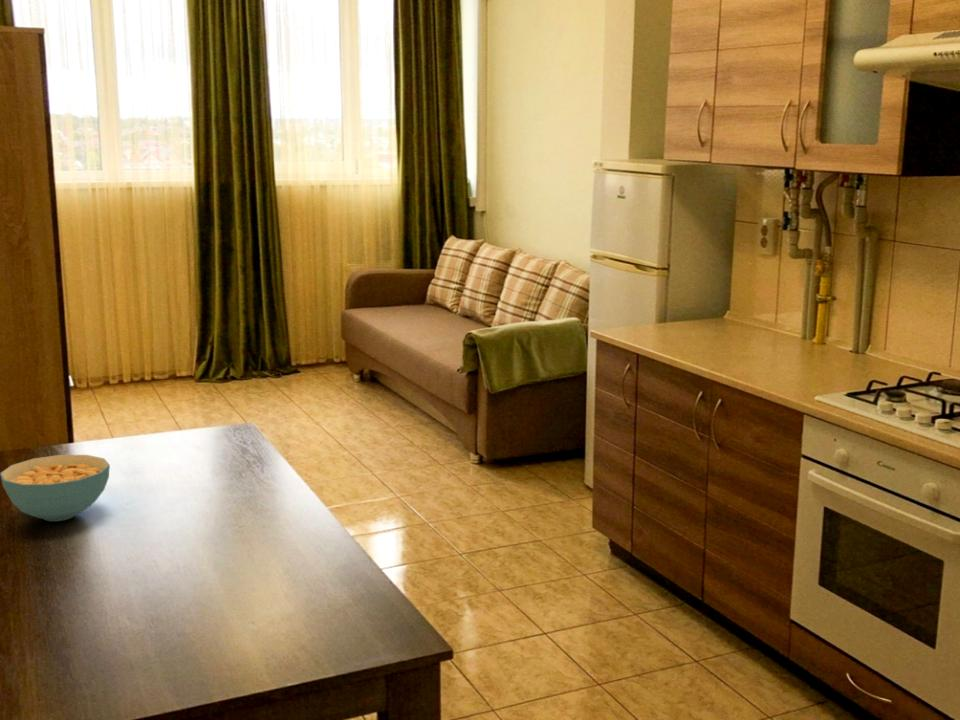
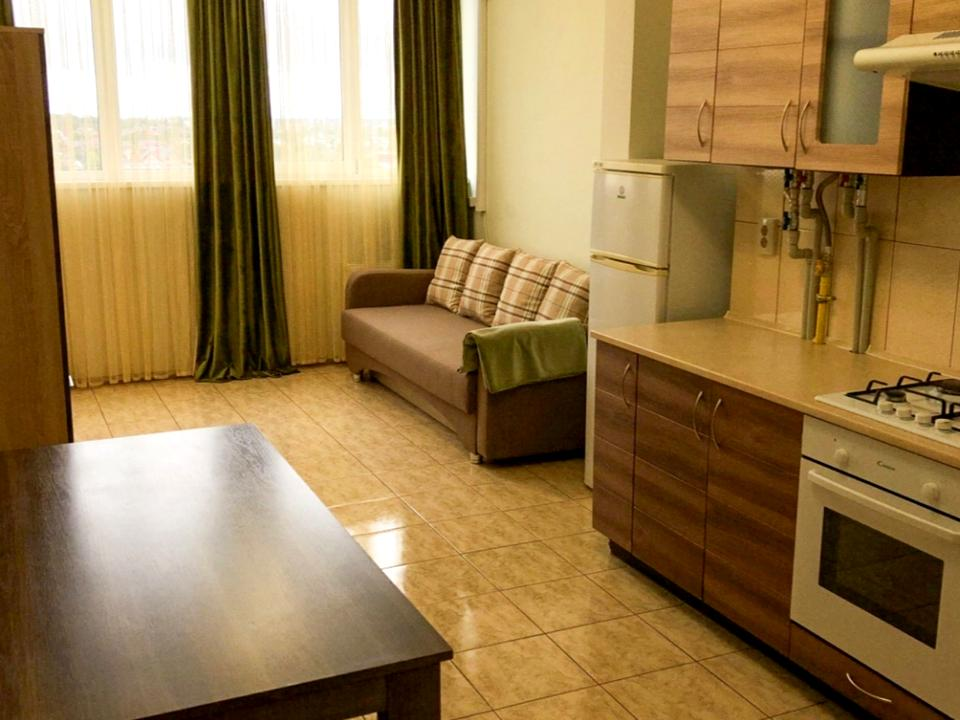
- cereal bowl [0,454,111,522]
